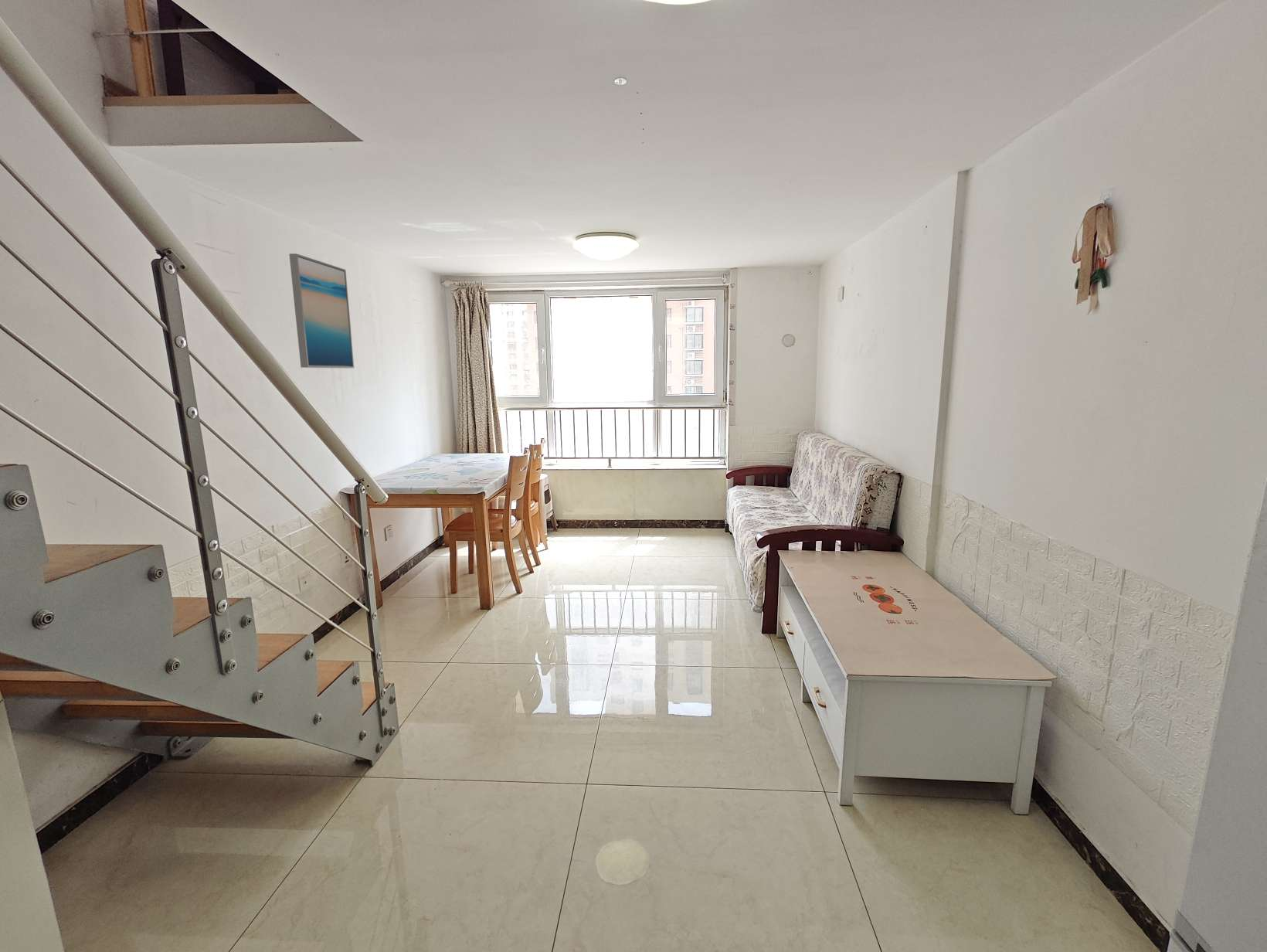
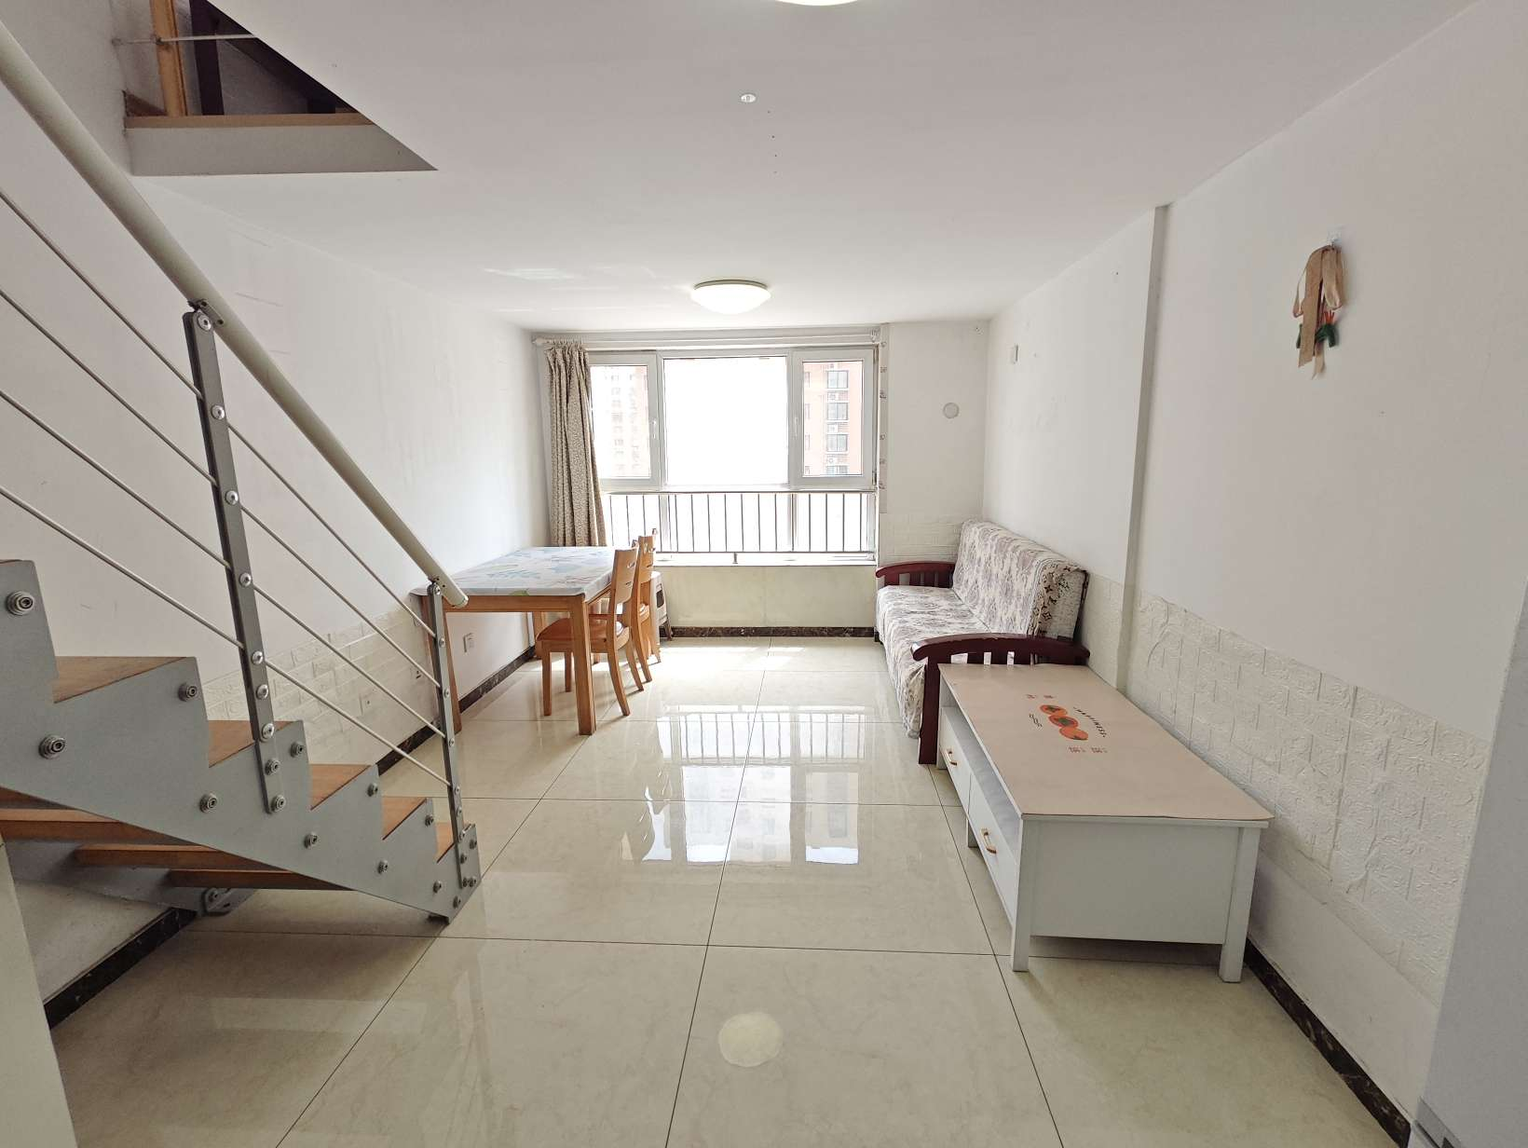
- wall art [288,253,355,369]
